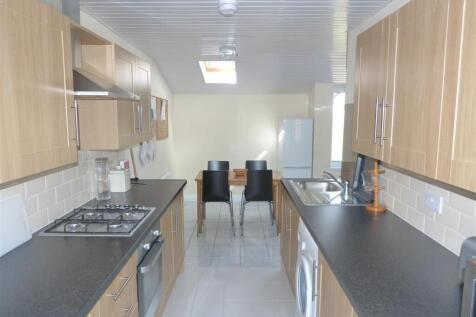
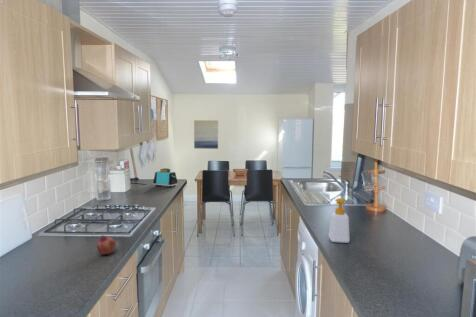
+ wall art [193,119,219,150]
+ soap bottle [328,197,351,244]
+ toaster [152,167,179,188]
+ fruit [96,234,117,255]
